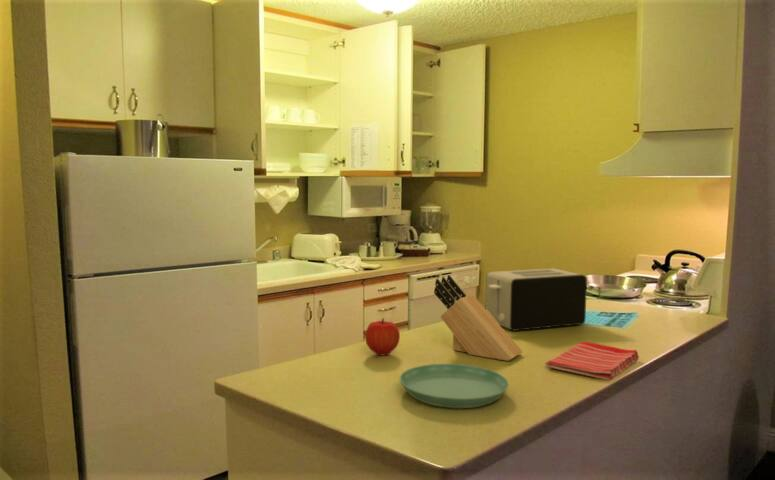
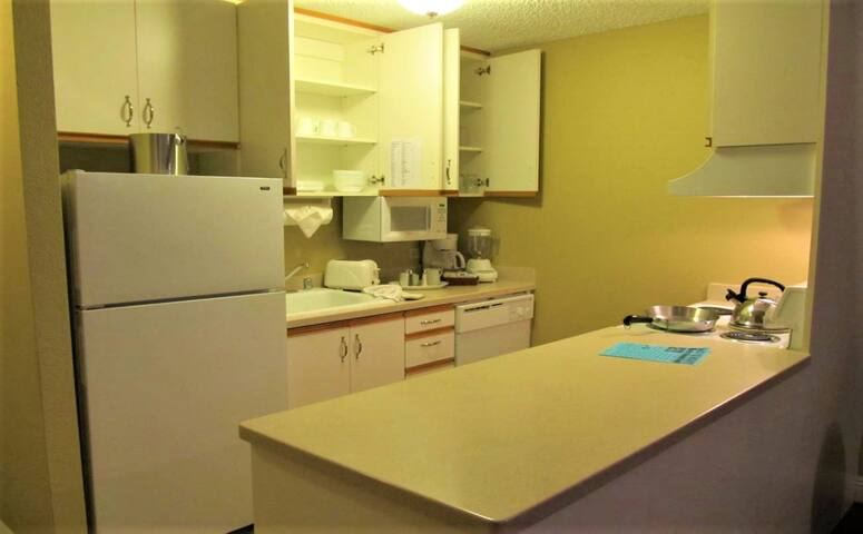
- dish towel [545,341,640,381]
- knife block [433,274,523,362]
- fruit [364,317,401,357]
- saucer [399,363,510,409]
- toaster [485,267,588,332]
